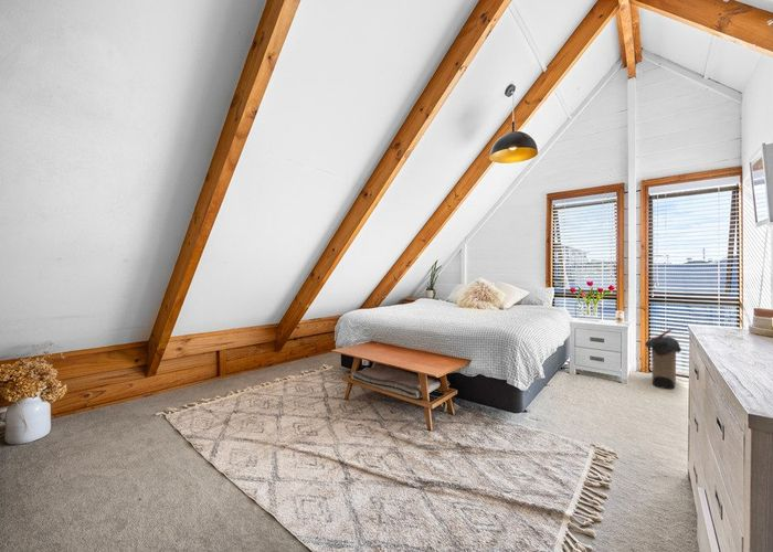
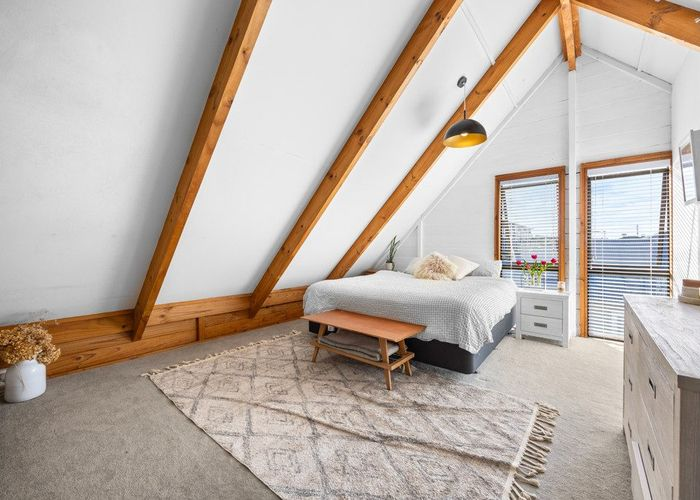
- laundry hamper [644,327,682,390]
